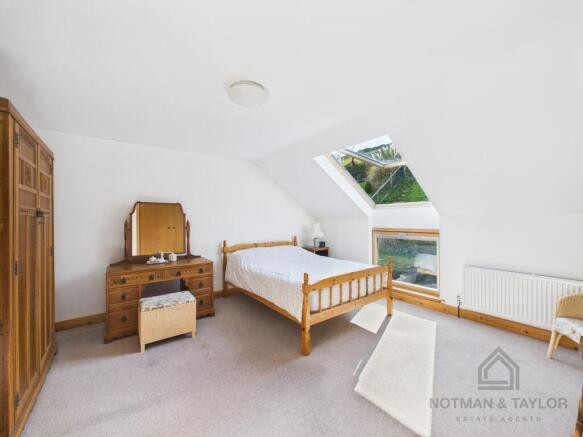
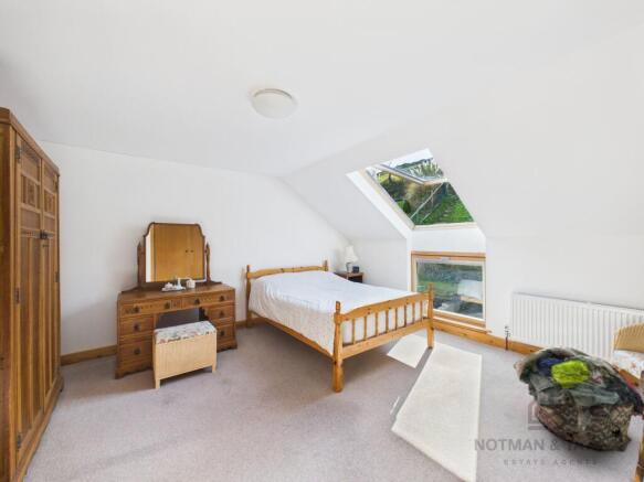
+ laundry basket [513,344,644,453]
